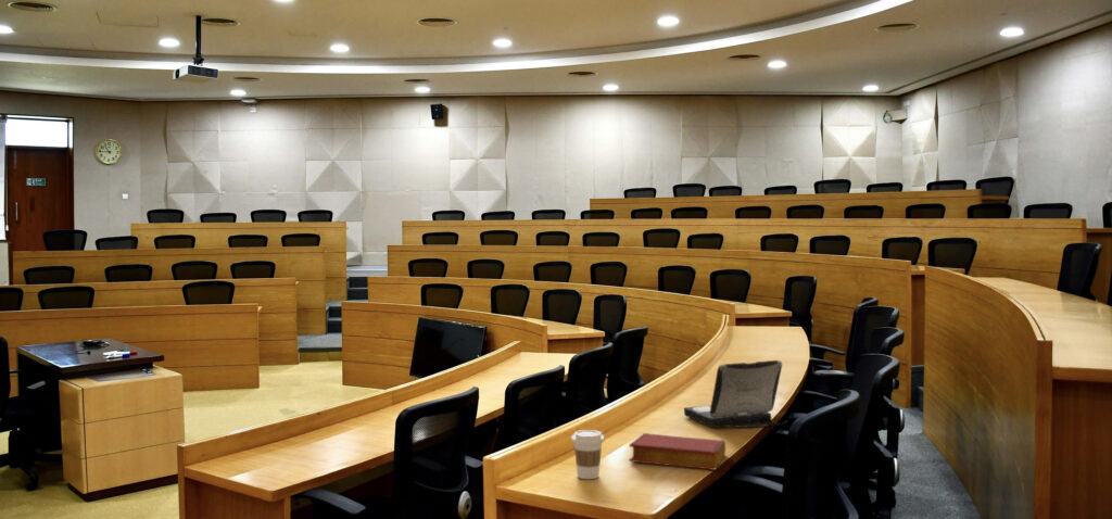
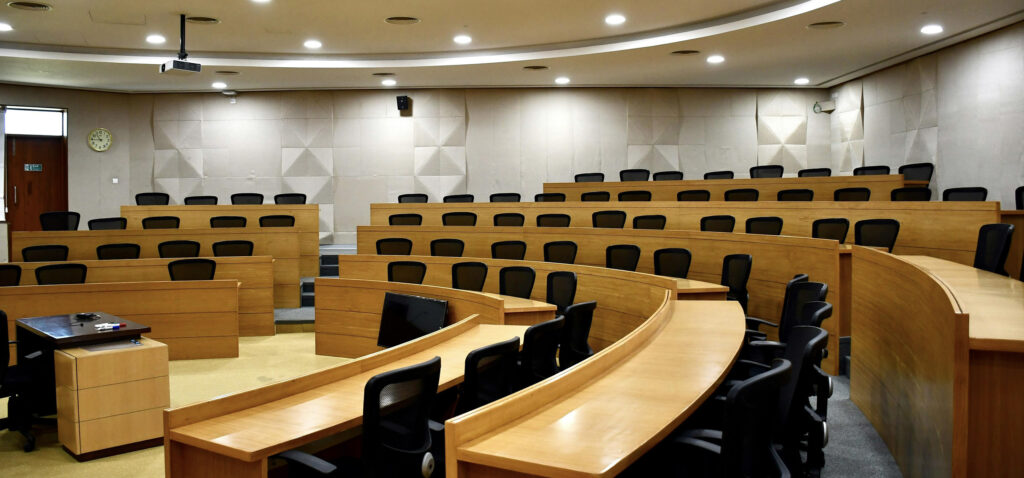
- laptop [683,359,788,429]
- coffee cup [570,429,605,480]
- book [628,432,726,471]
